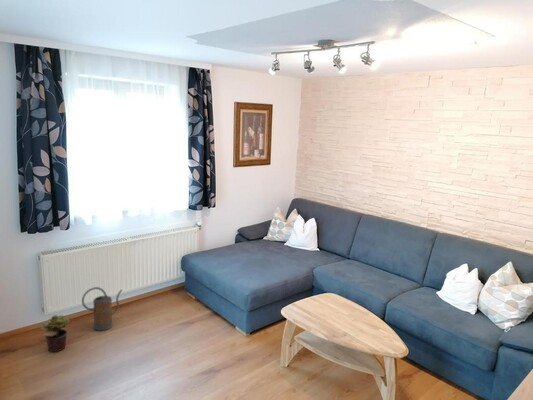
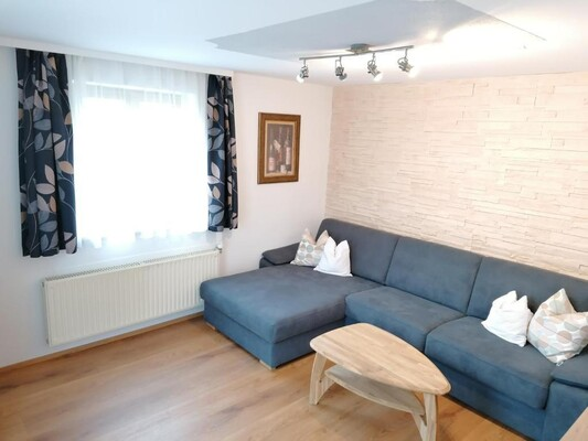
- potted plant [39,314,70,353]
- watering can [81,286,123,332]
